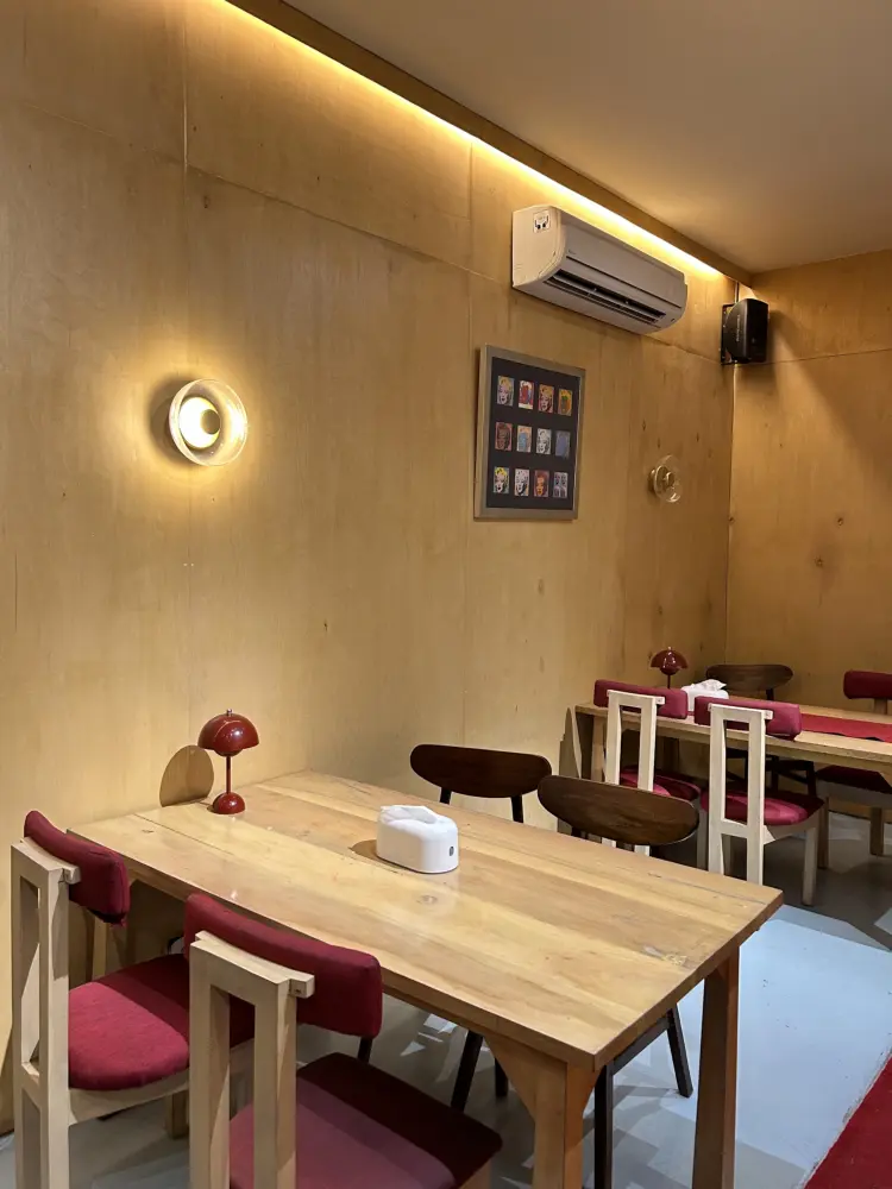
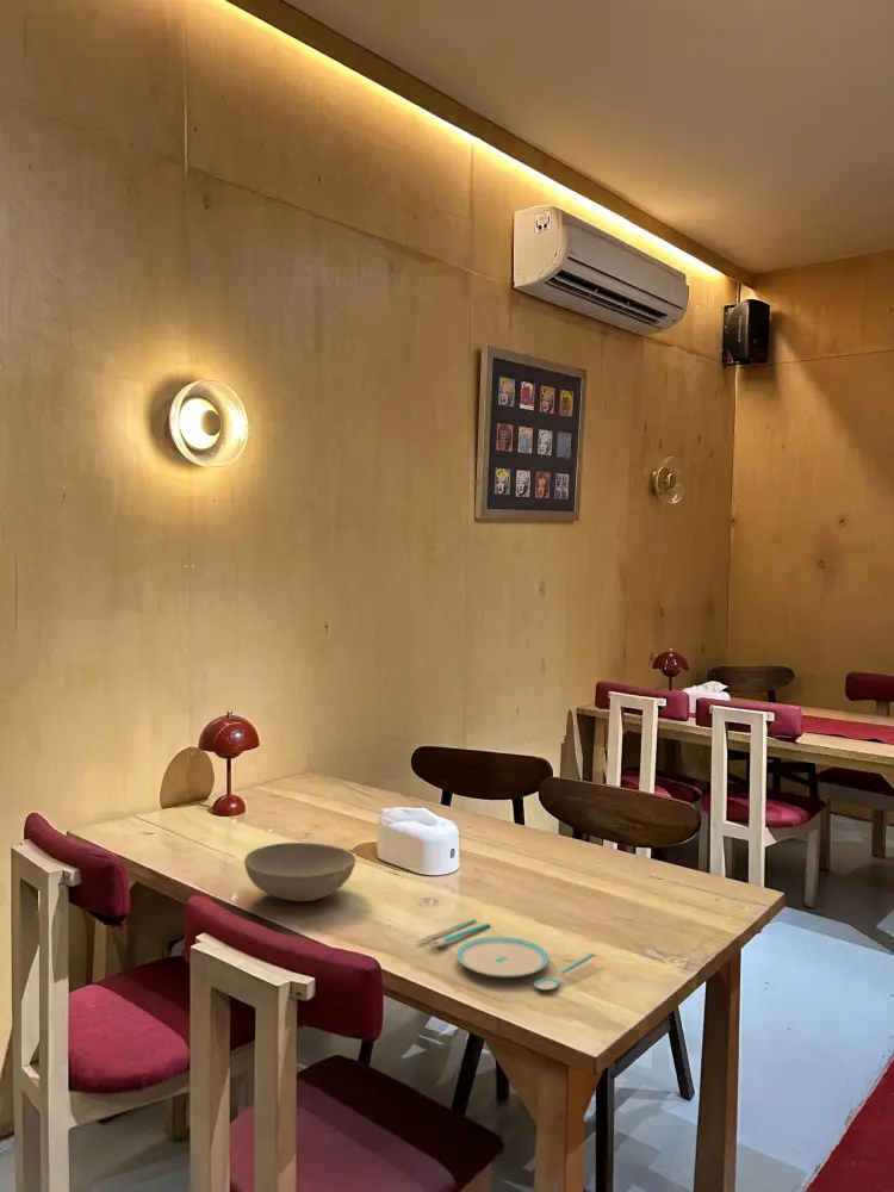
+ plate [415,918,596,991]
+ bowl [243,842,356,902]
